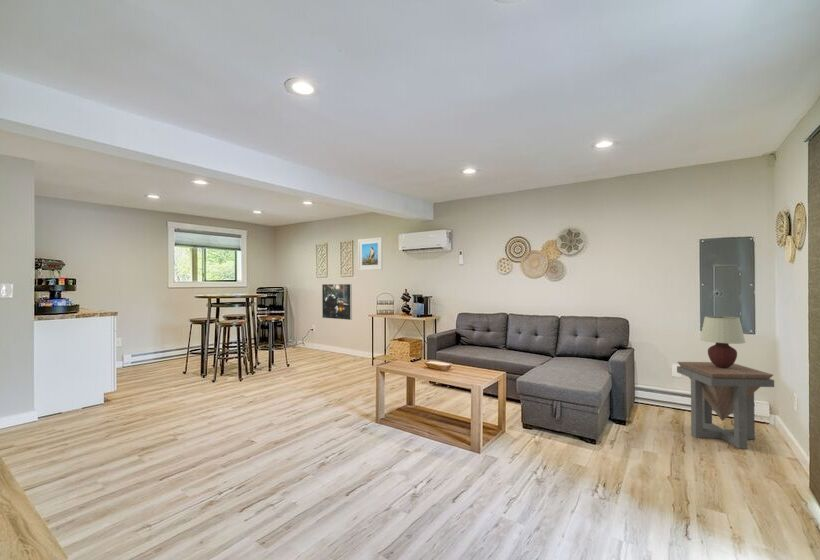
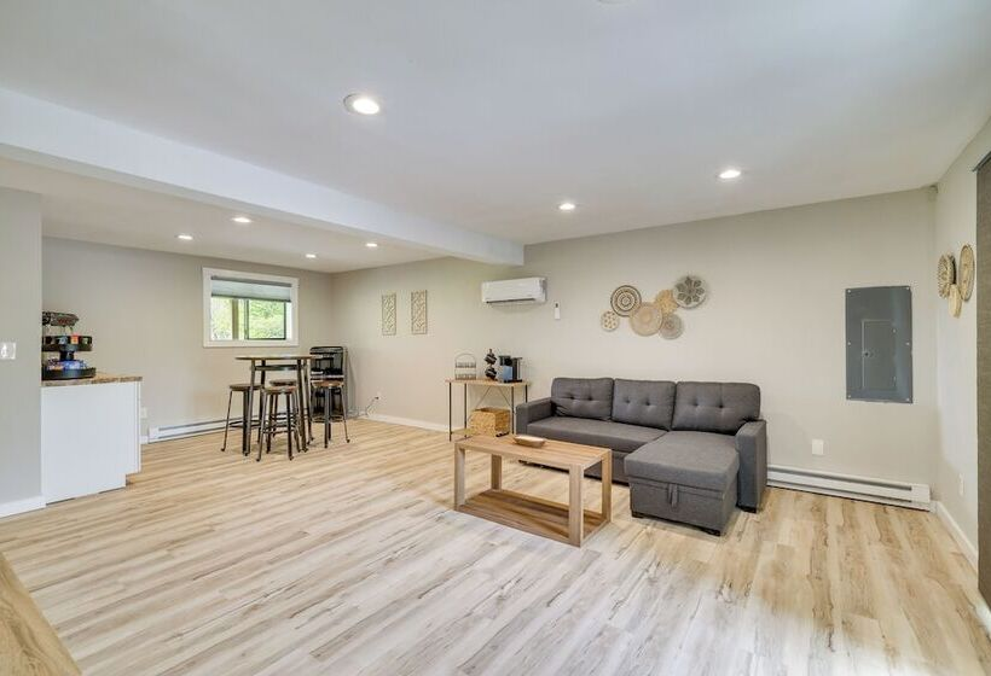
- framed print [321,283,353,321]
- side table [676,361,775,450]
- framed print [357,237,383,271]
- table lamp [699,315,747,368]
